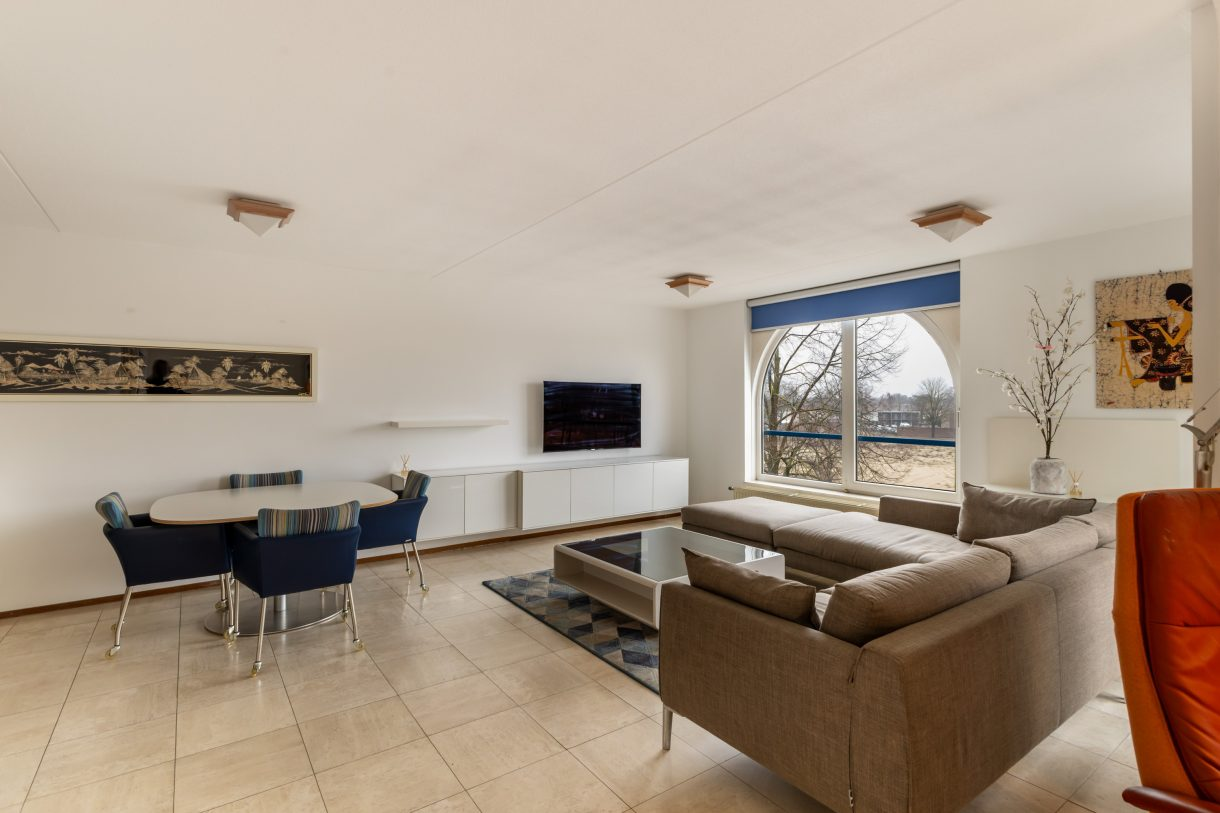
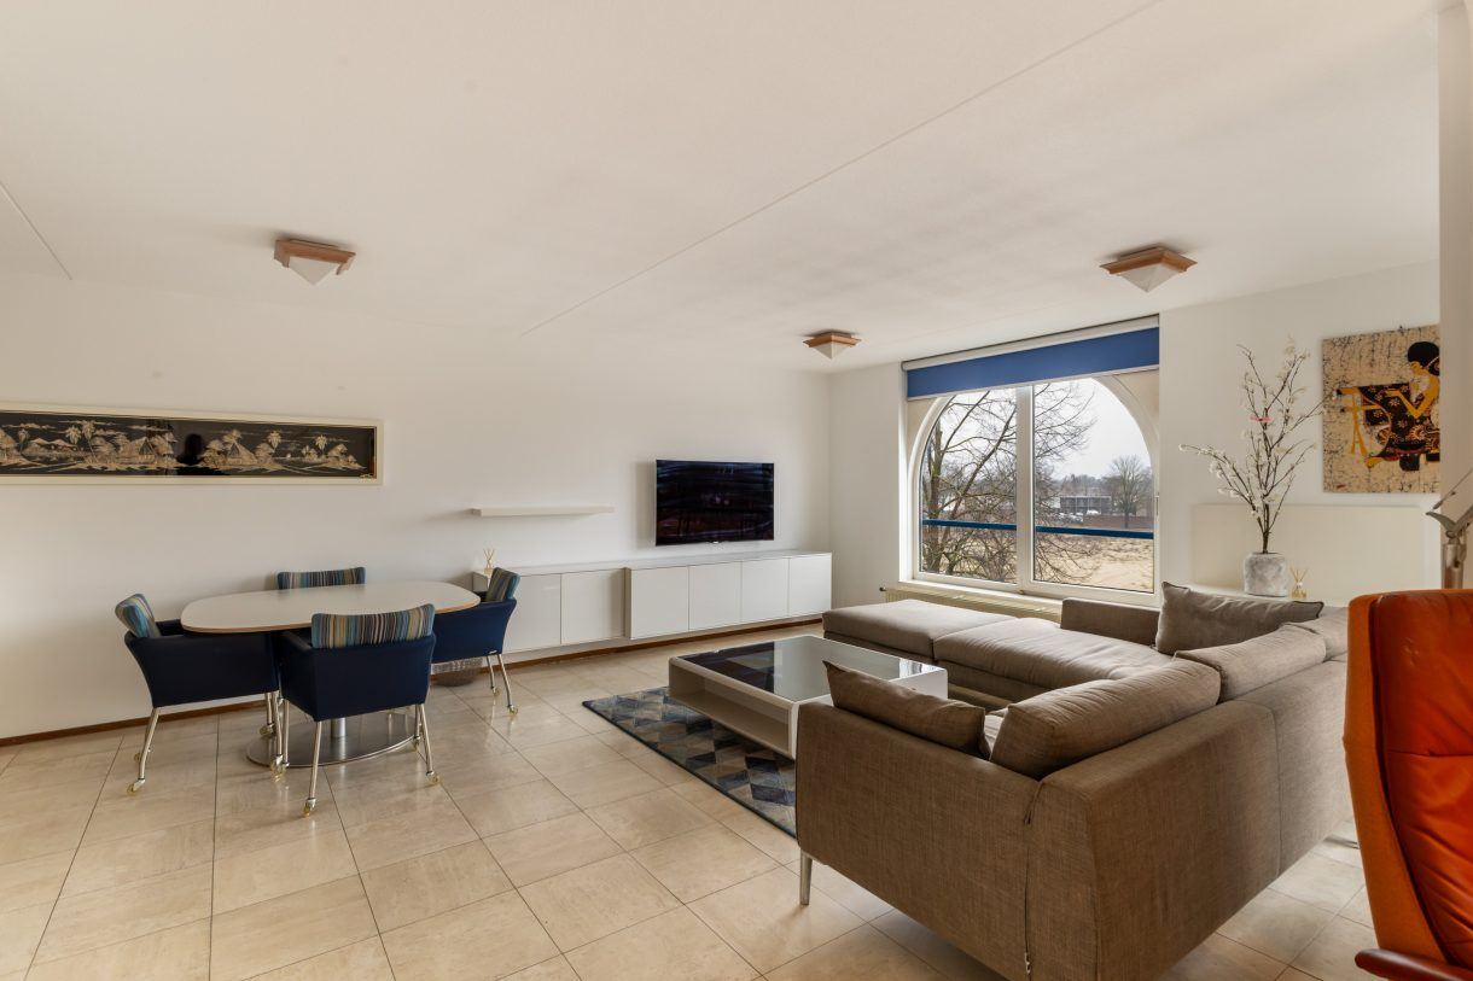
+ woven basket [431,656,484,687]
